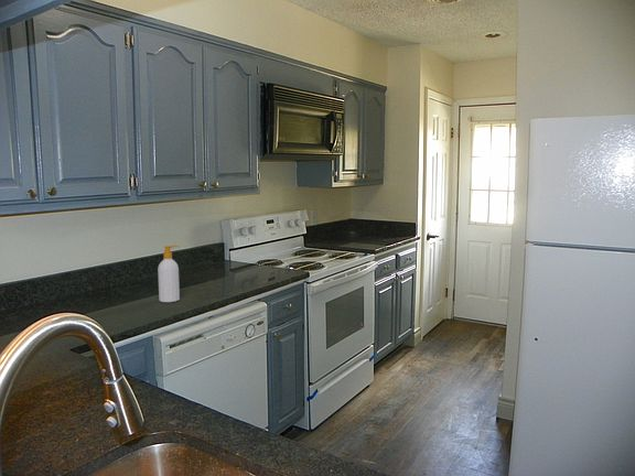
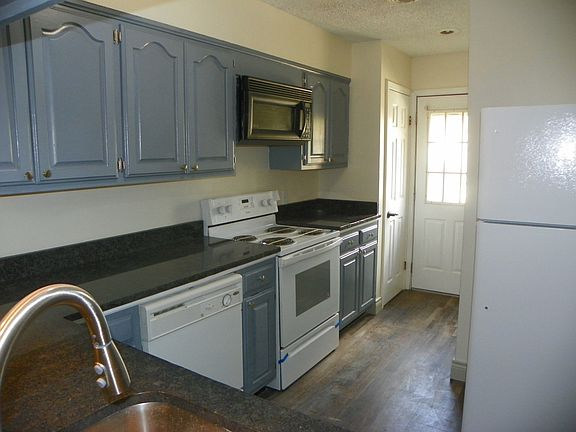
- soap bottle [157,245,181,303]
